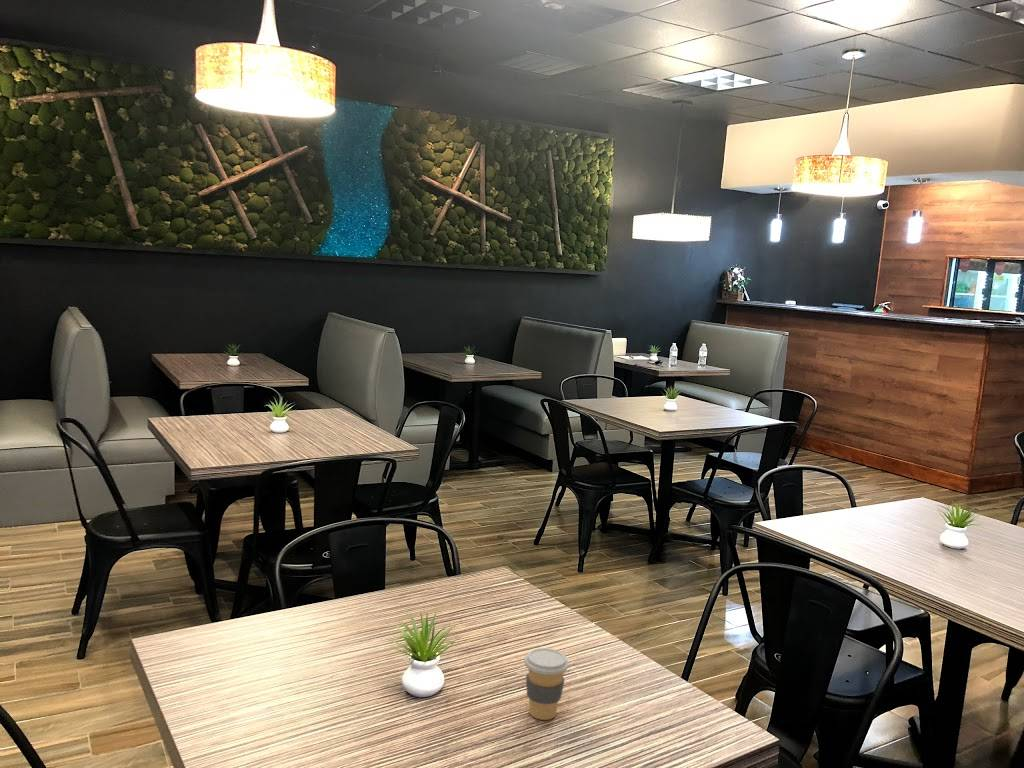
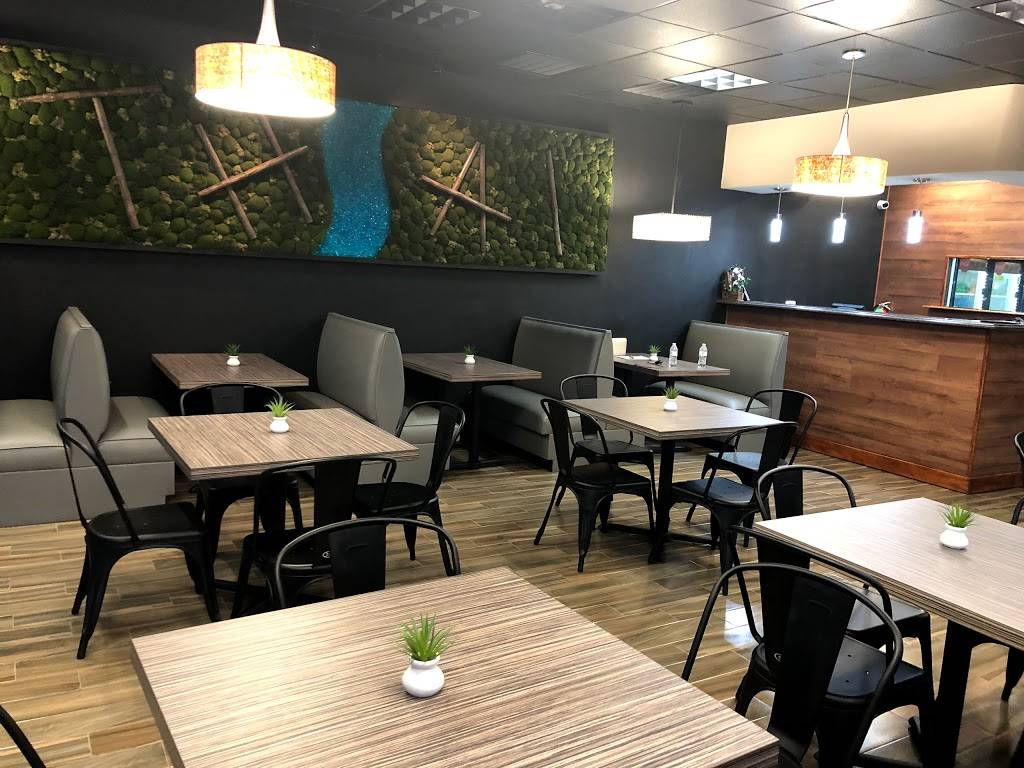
- coffee cup [523,647,570,721]
